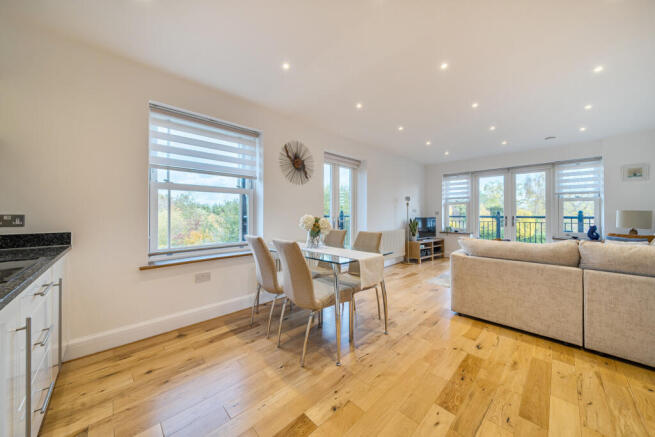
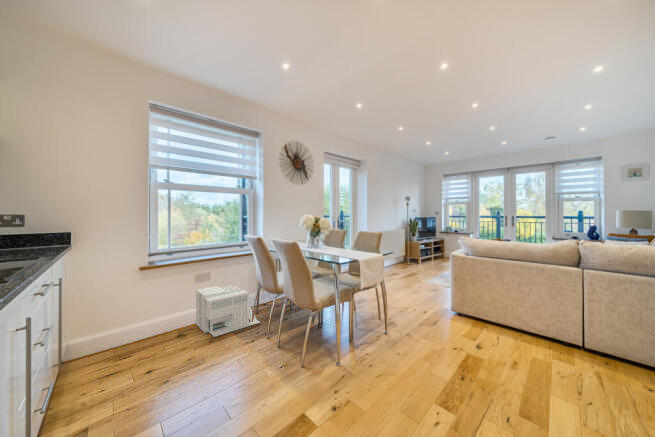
+ architectural model [195,284,261,338]
